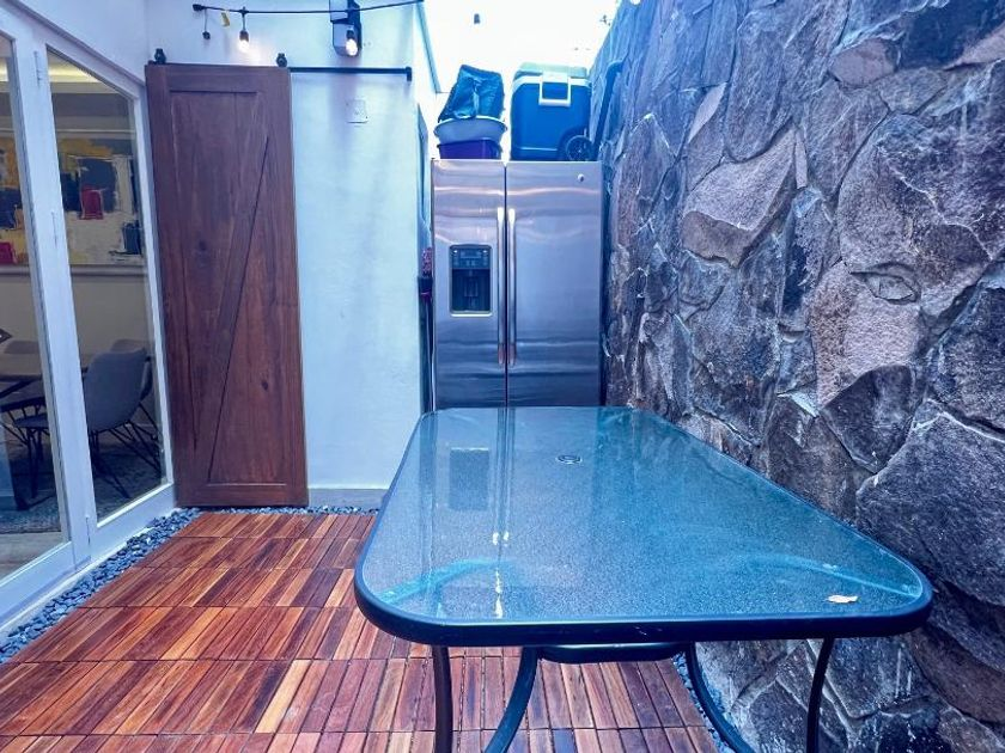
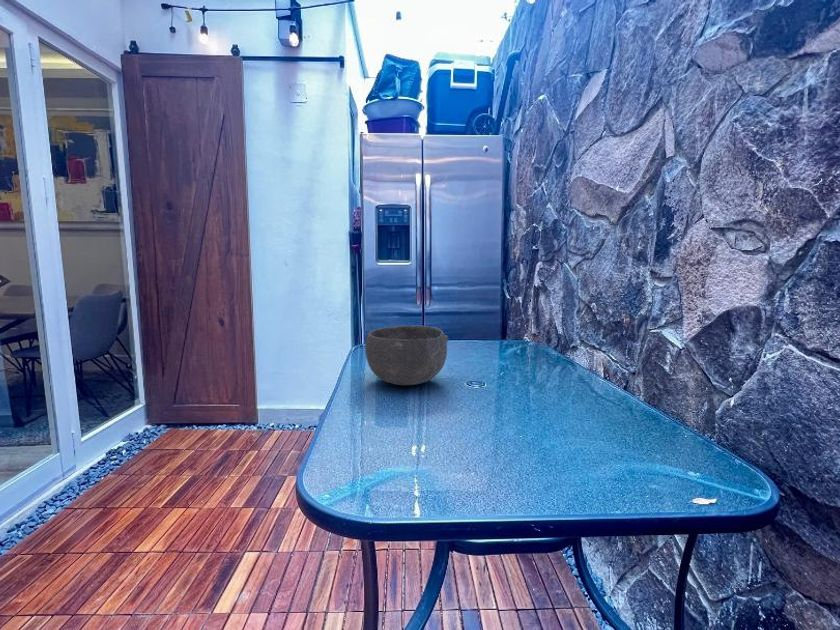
+ bowl [364,325,450,386]
